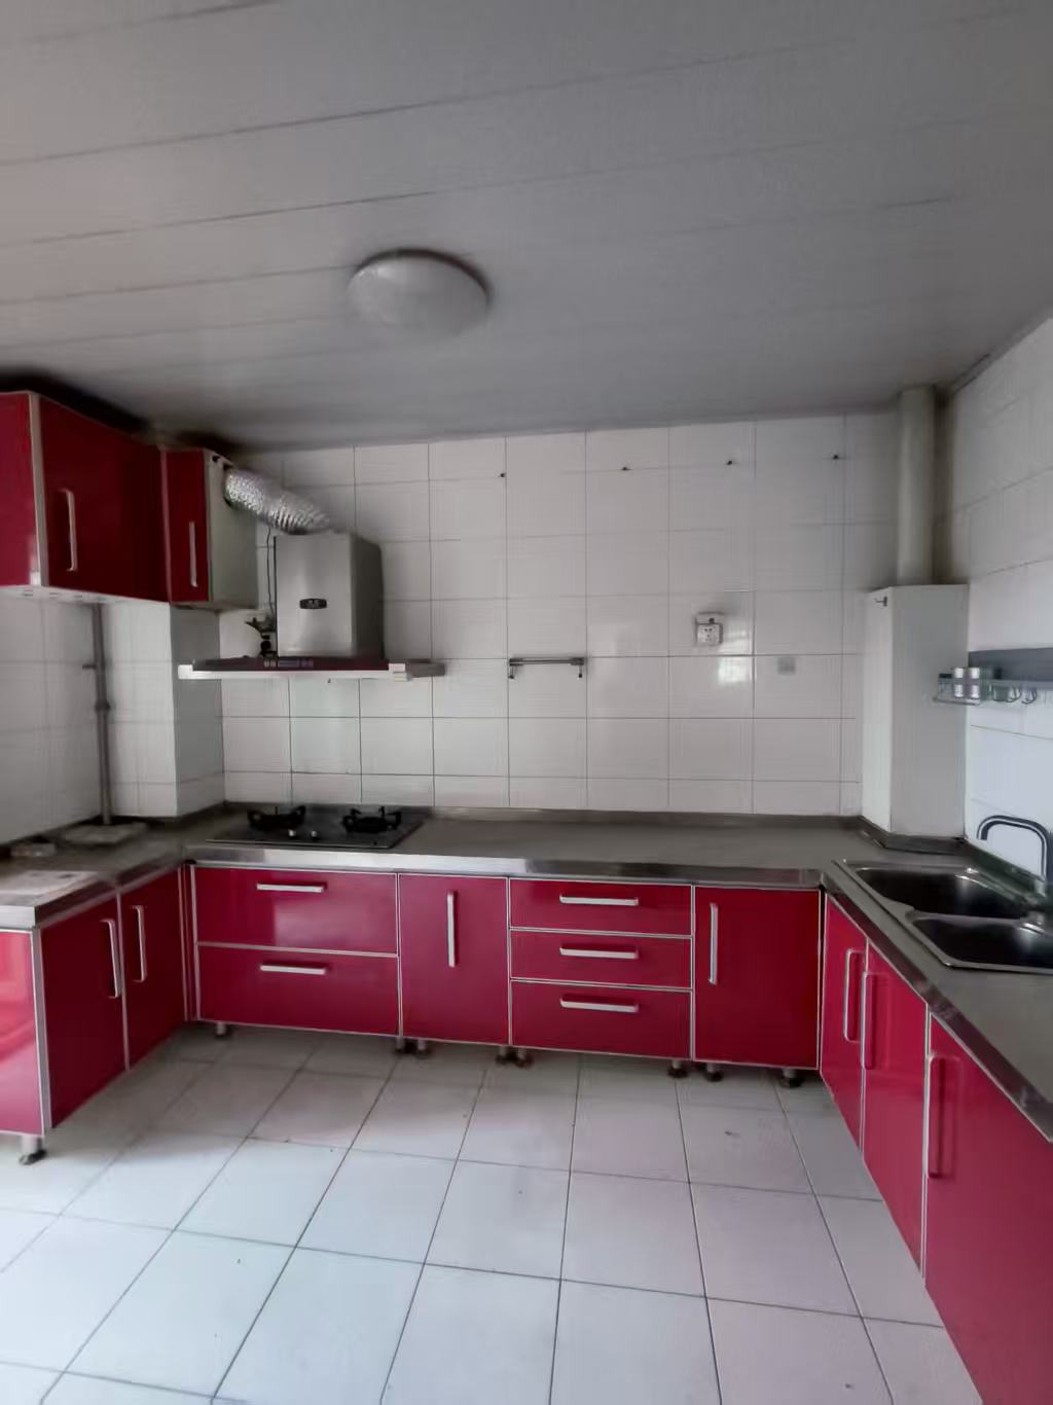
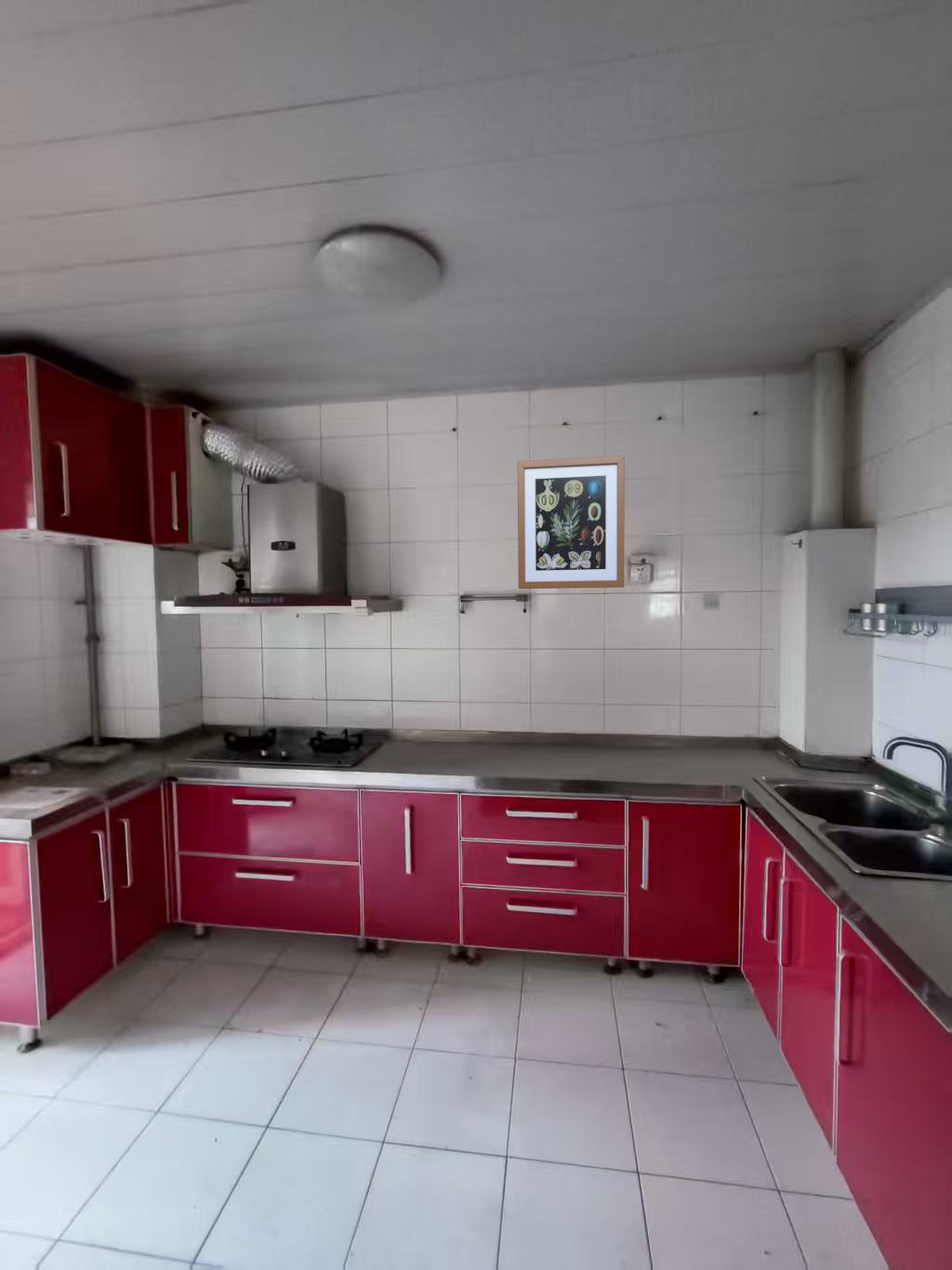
+ wall art [517,455,626,589]
